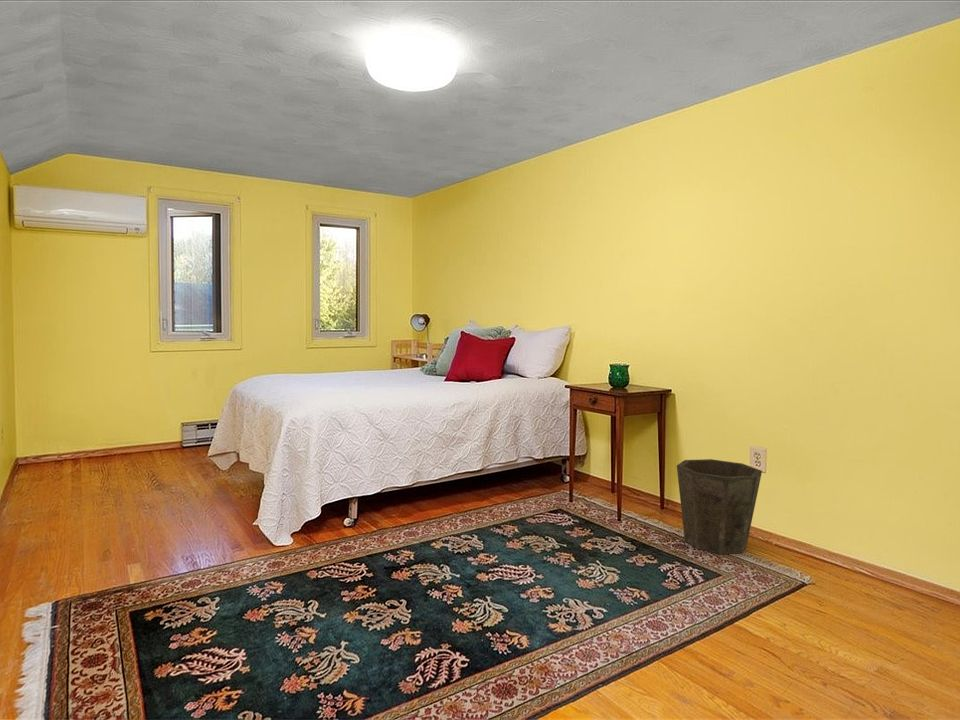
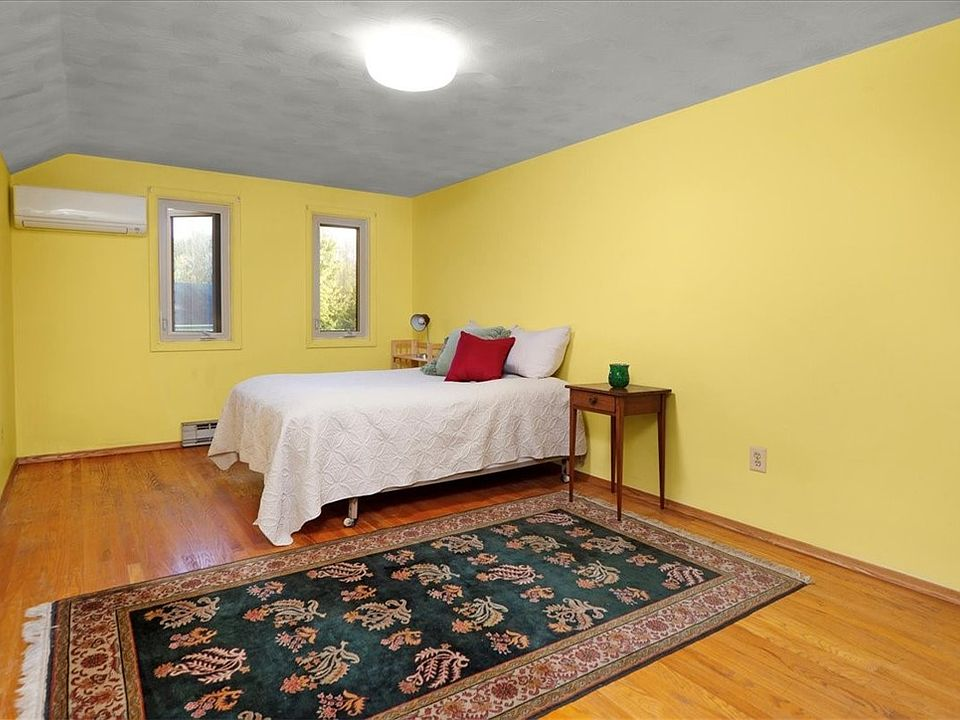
- waste bin [676,458,763,555]
